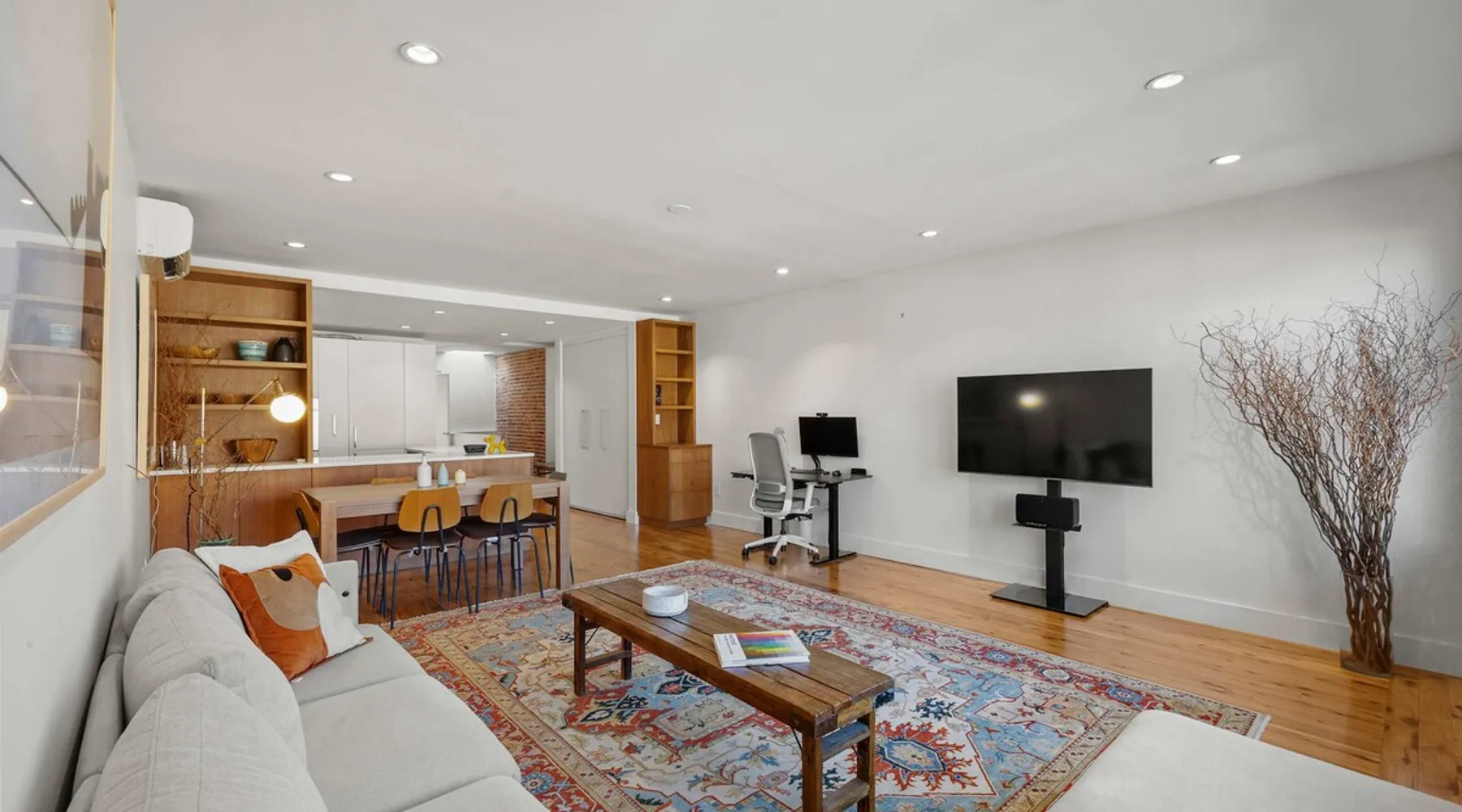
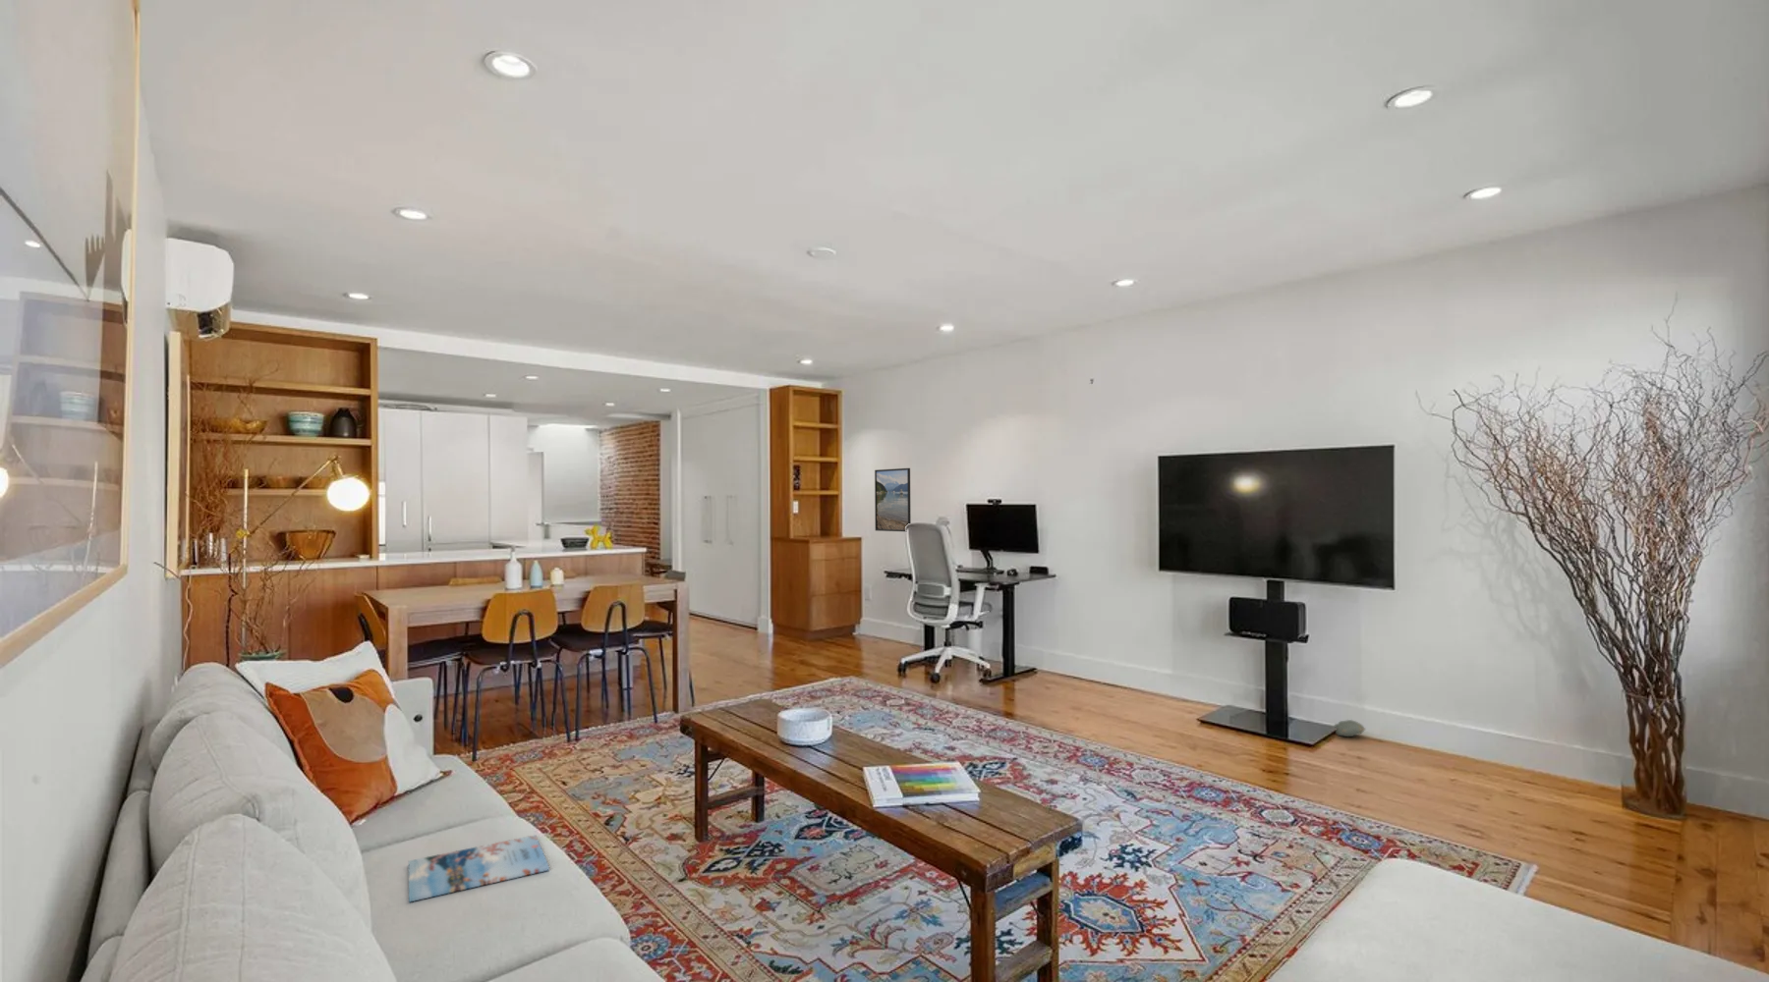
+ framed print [874,468,912,532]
+ magazine [408,833,551,903]
+ plush toy [1333,718,1367,738]
